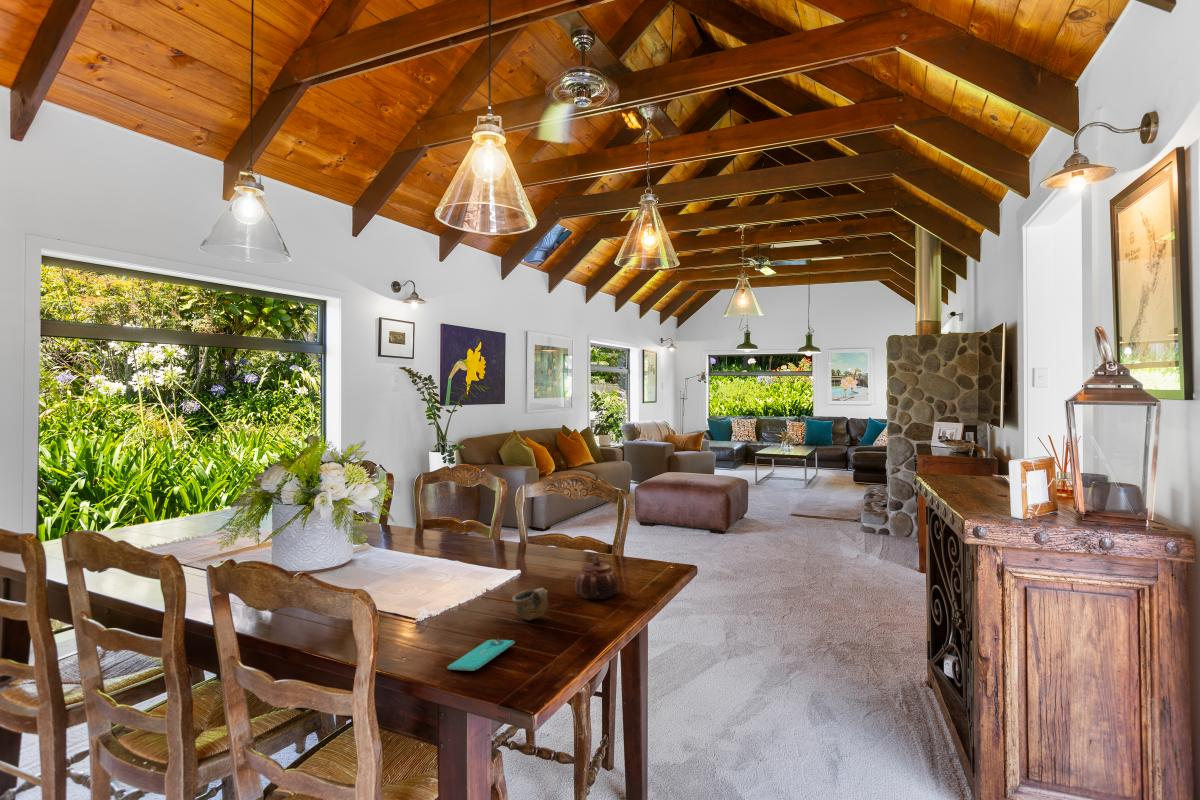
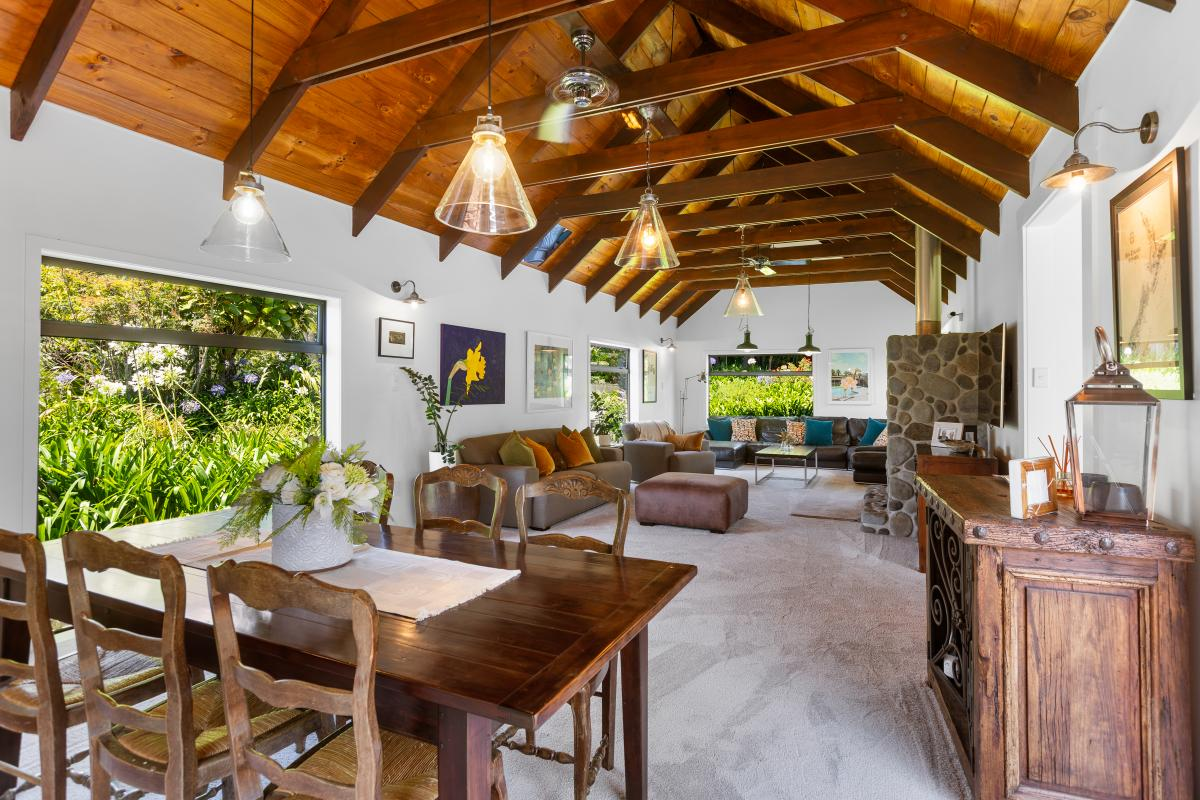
- teapot [574,554,619,600]
- smartphone [446,639,516,672]
- cup [512,587,549,621]
